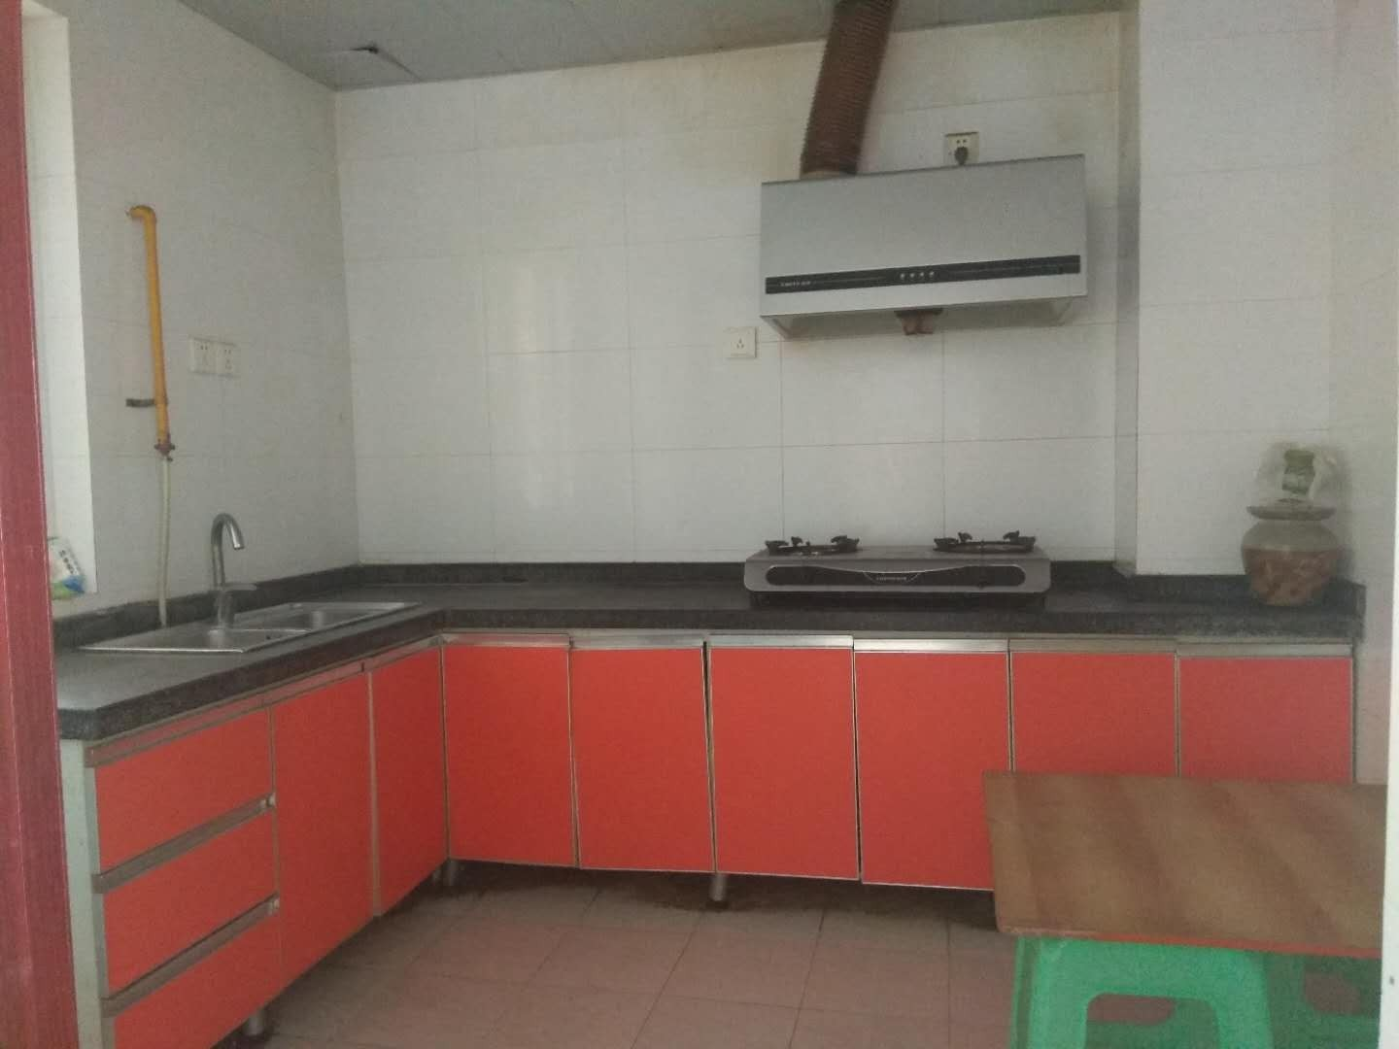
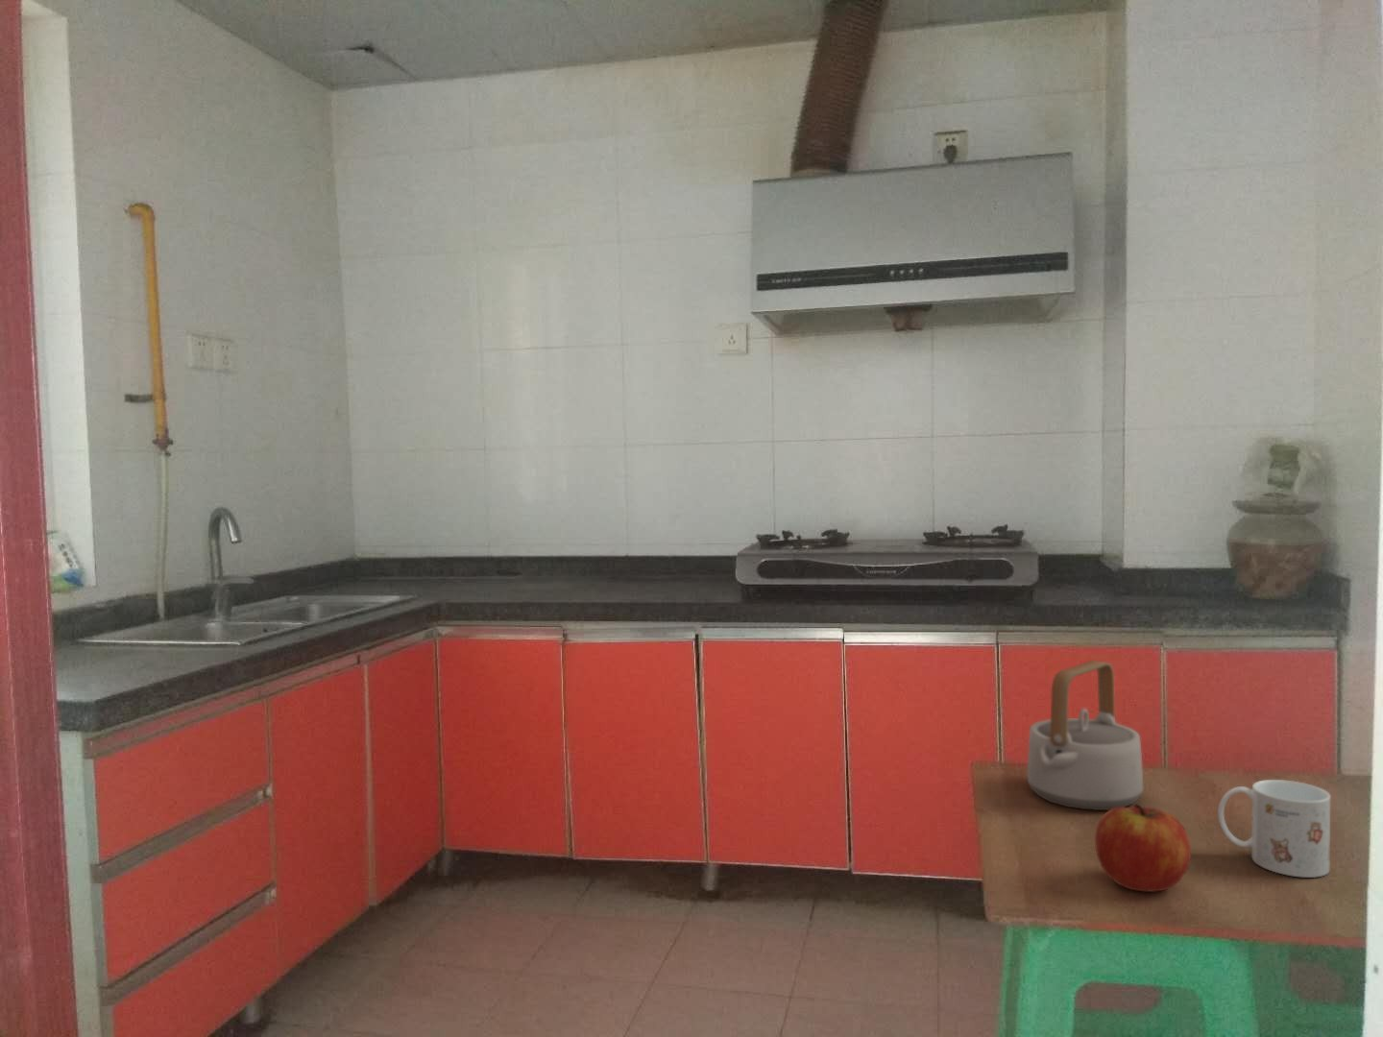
+ mug [1216,779,1331,879]
+ teapot [1027,660,1143,812]
+ apple [1094,804,1191,893]
